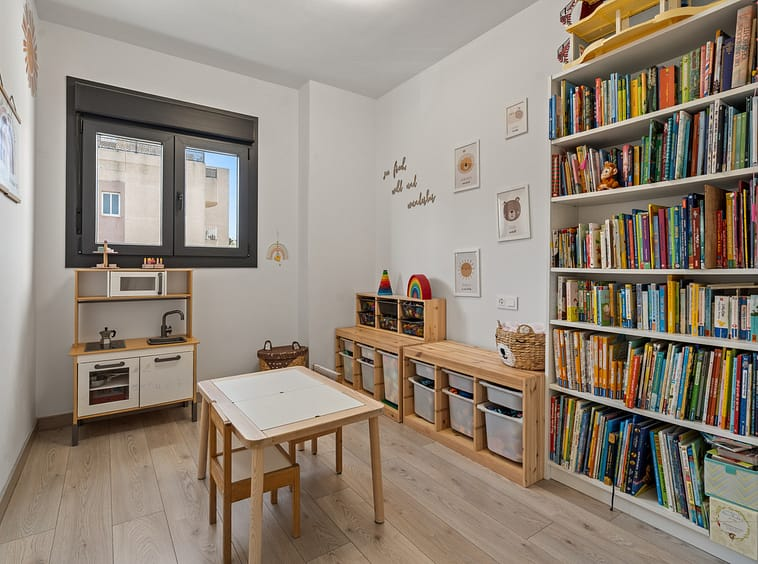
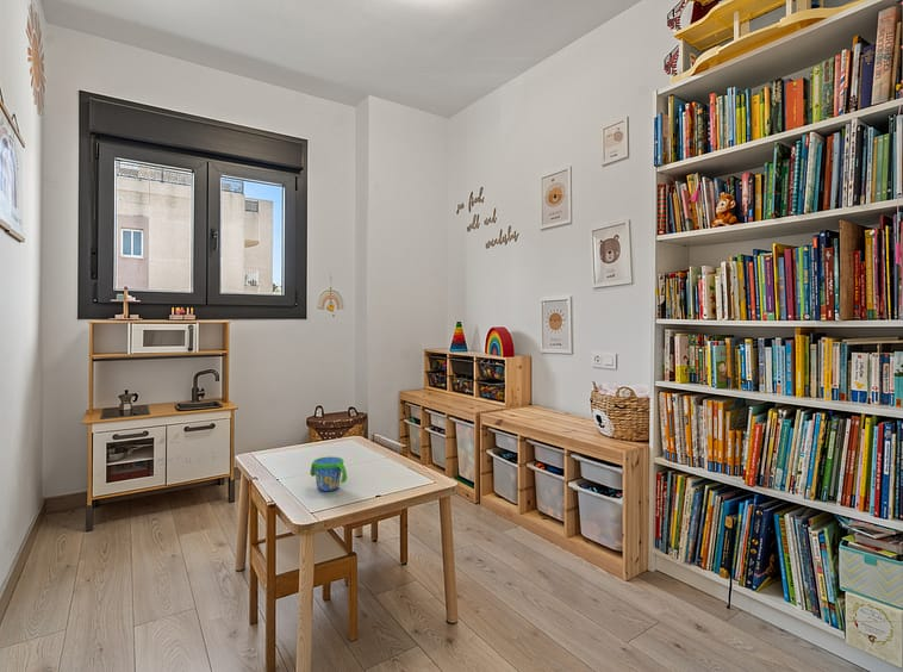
+ snack cup [309,455,348,492]
